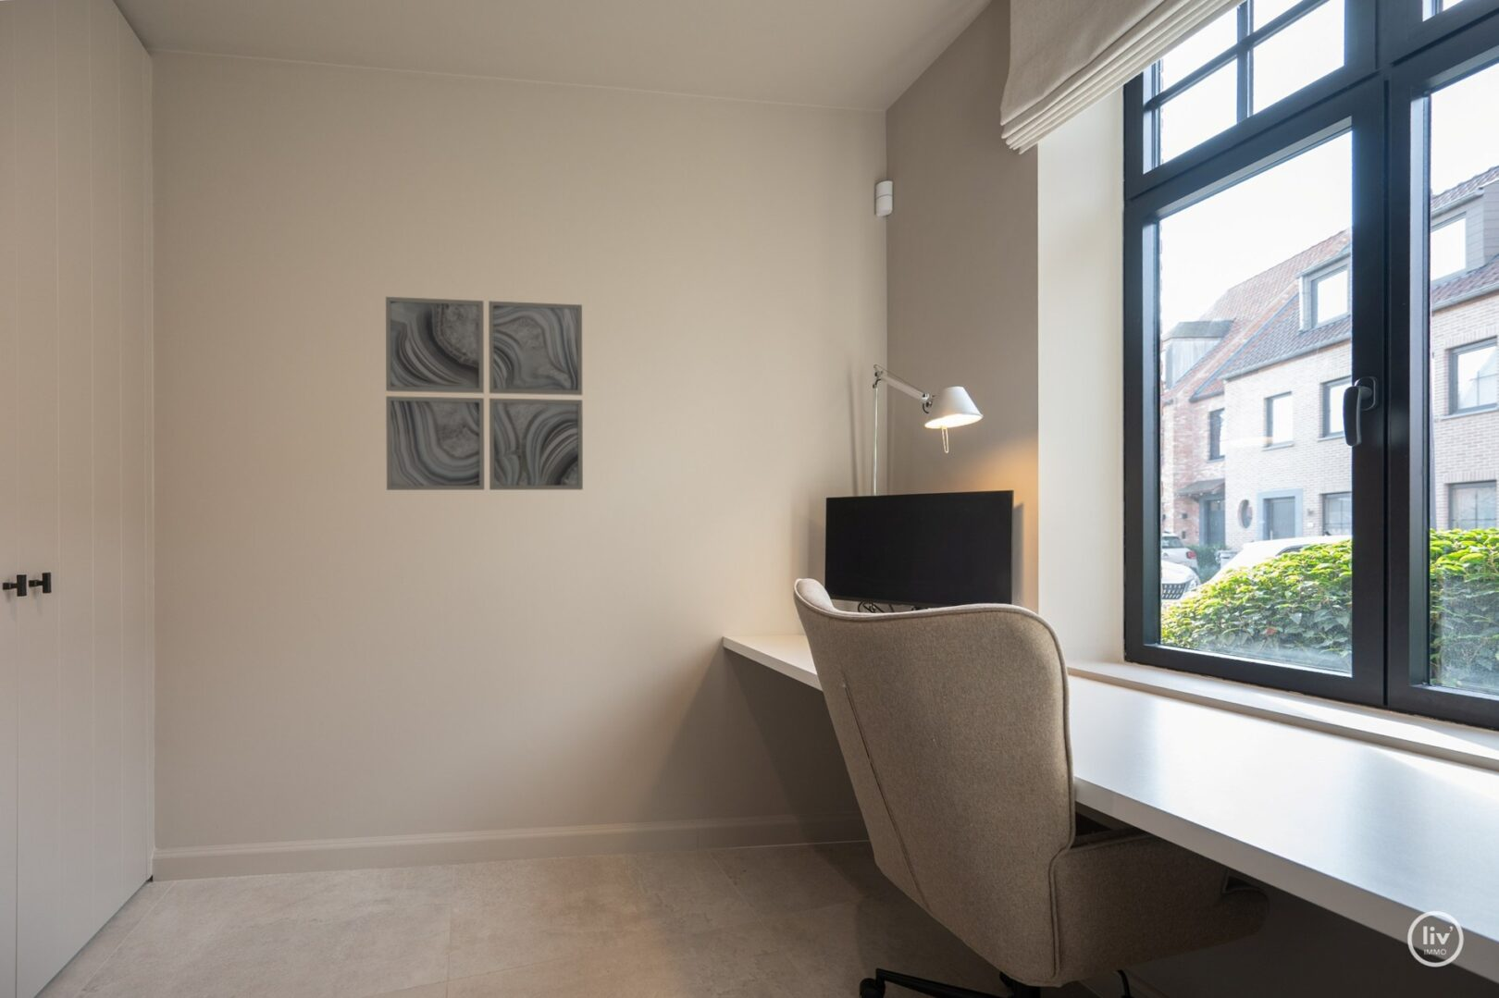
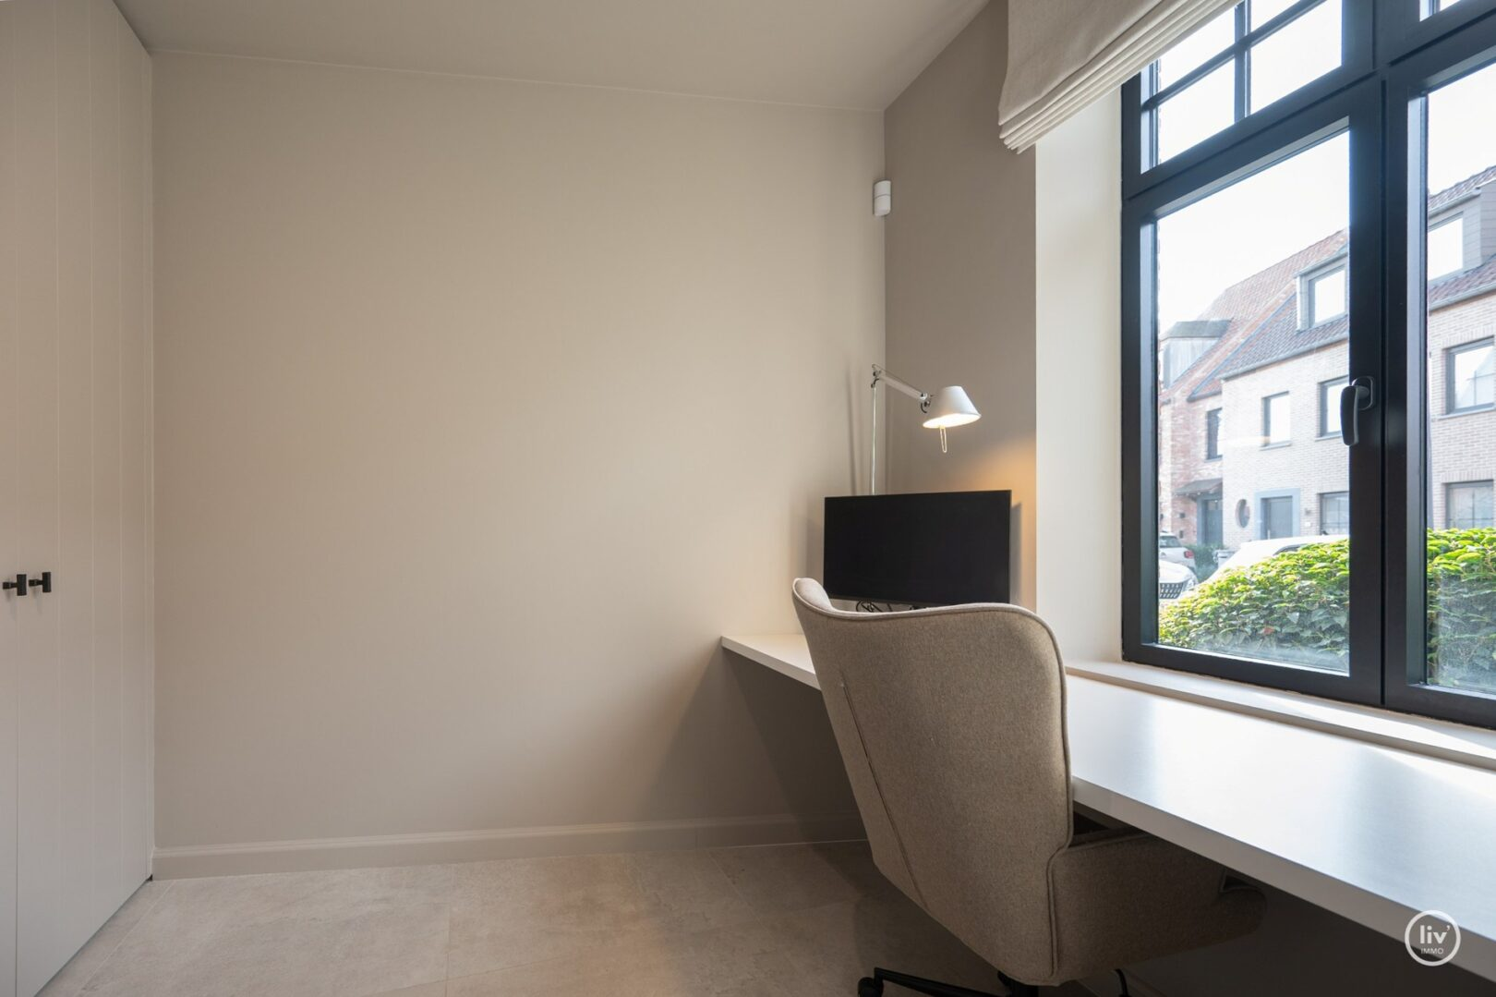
- wall art [385,296,584,491]
